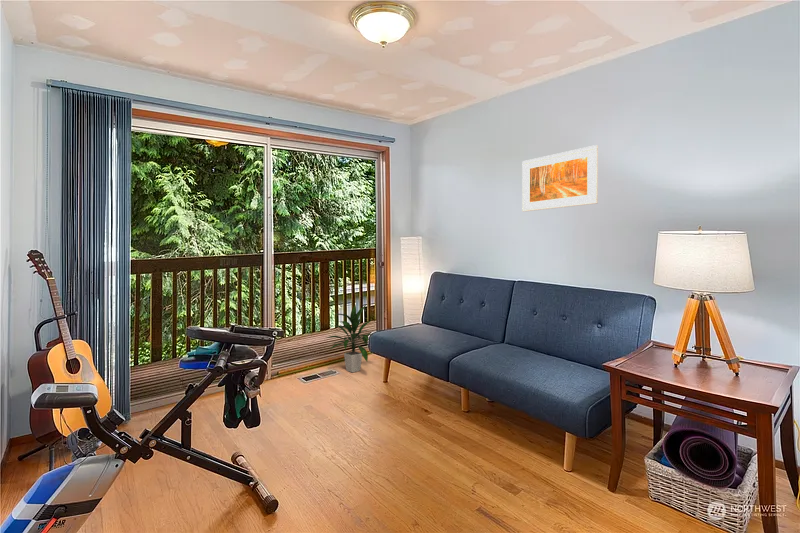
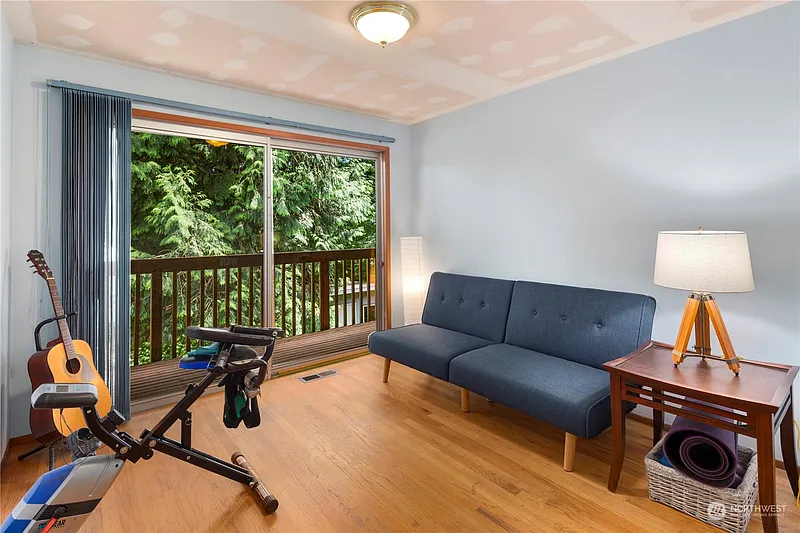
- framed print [521,144,599,213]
- indoor plant [326,304,372,373]
